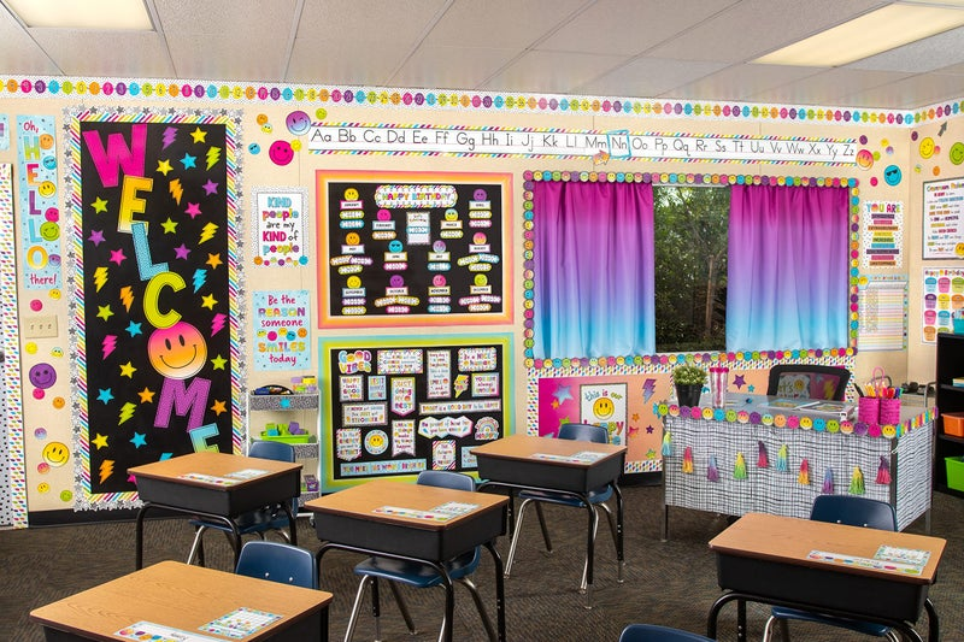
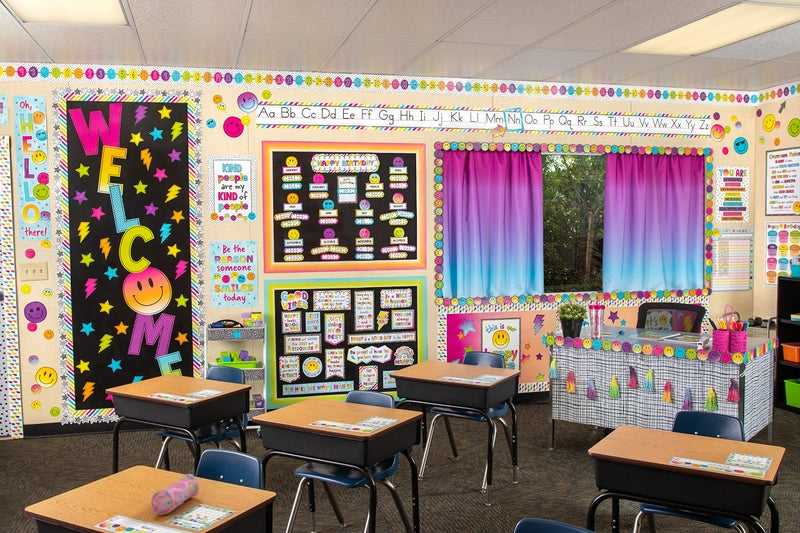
+ pencil case [150,473,200,516]
